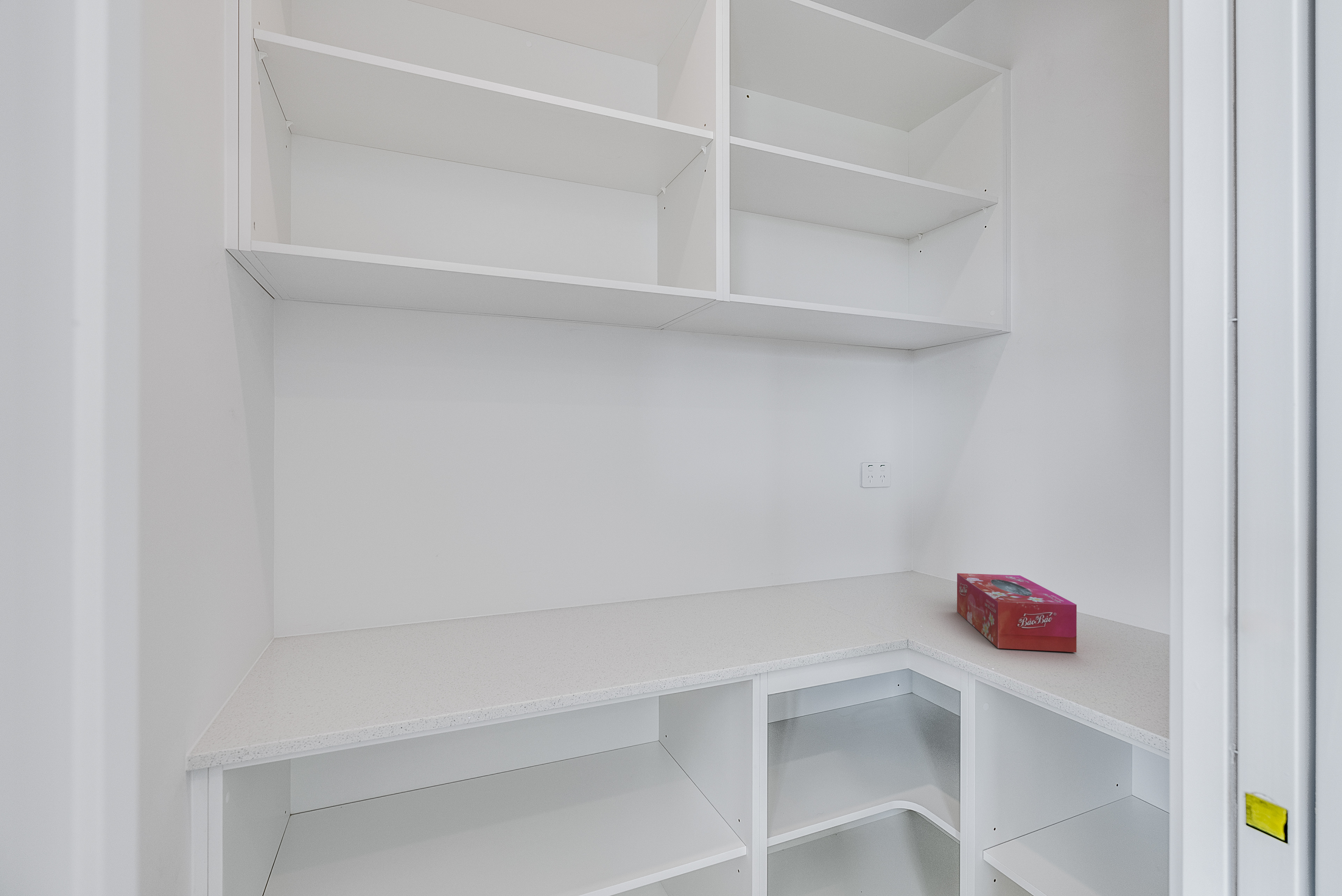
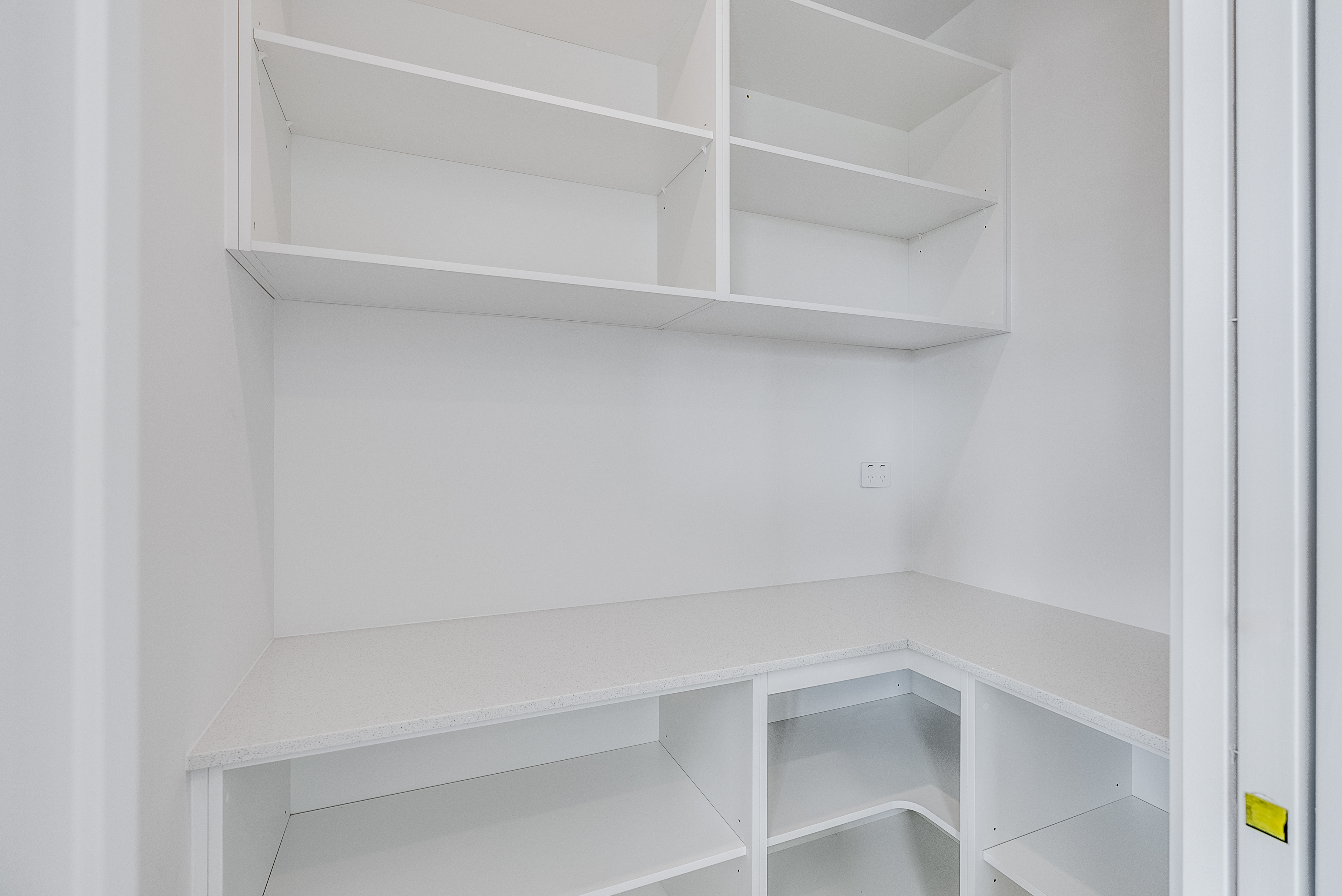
- tissue box [957,573,1077,653]
